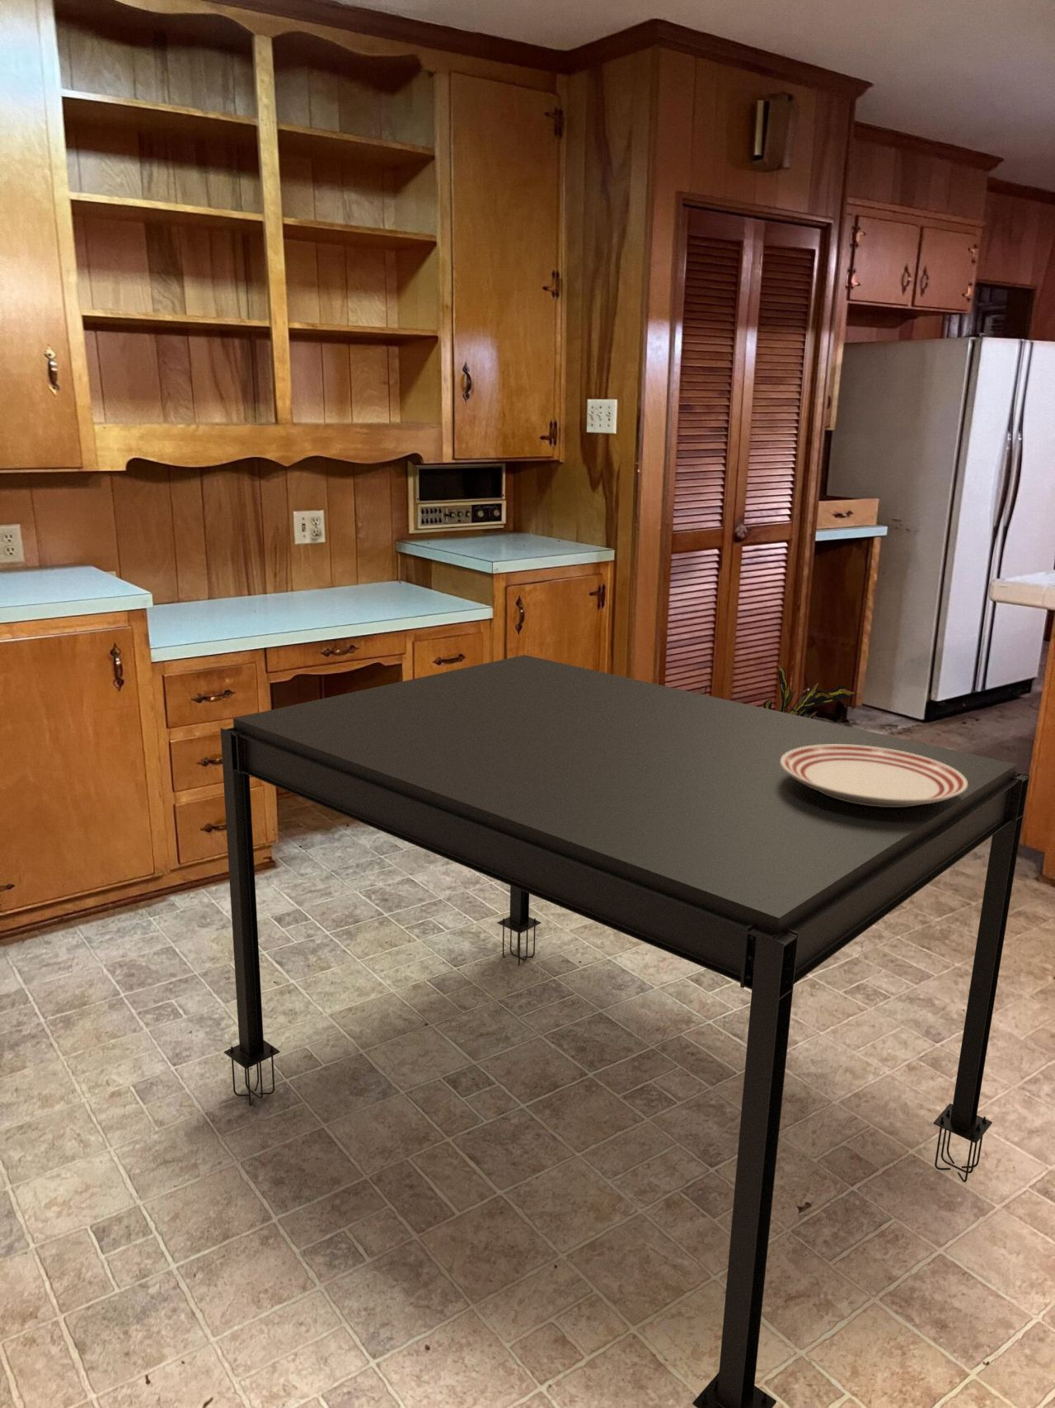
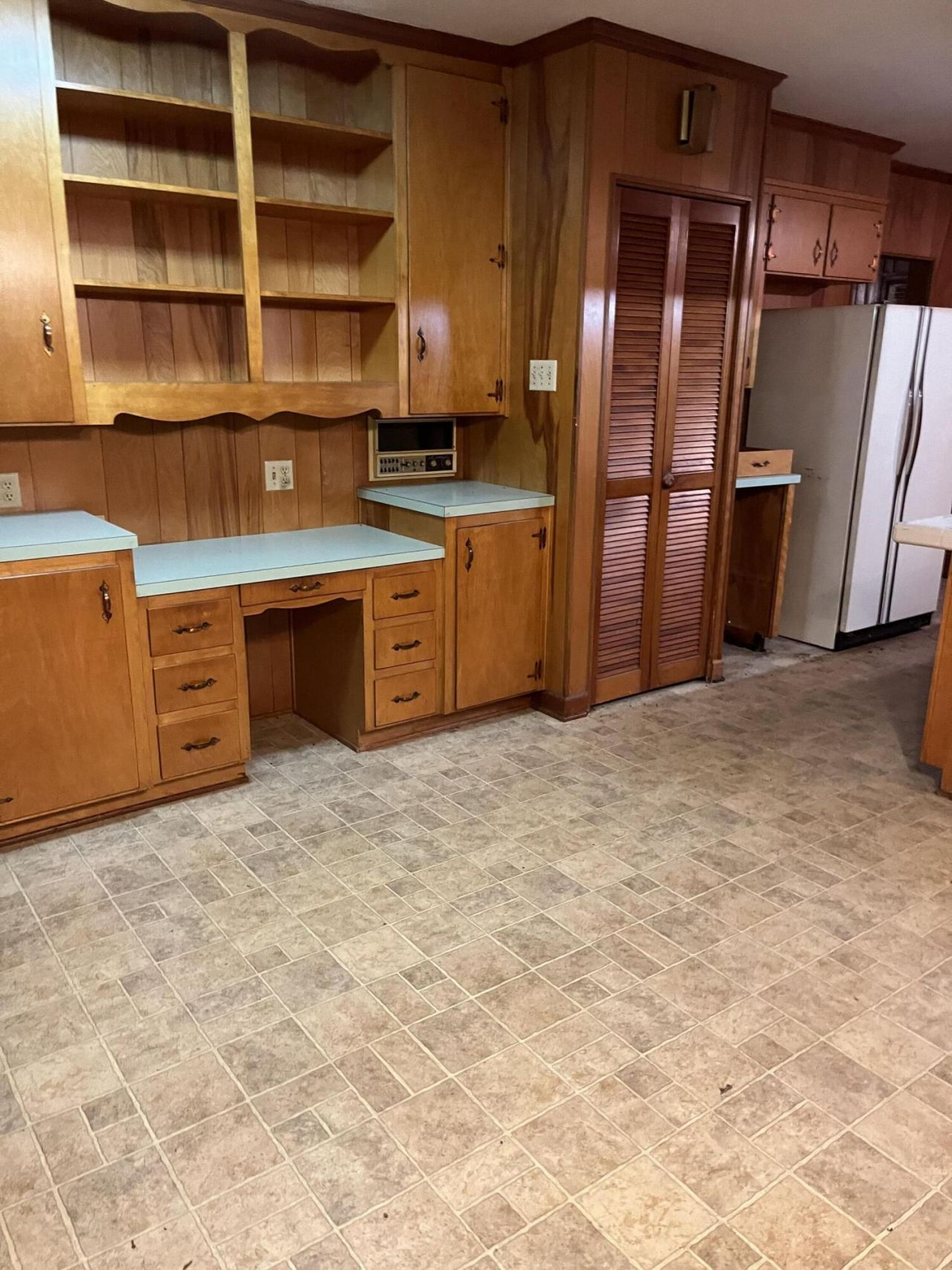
- dining table [219,654,1031,1408]
- dinner plate [780,745,967,807]
- decorative plant [762,663,858,720]
